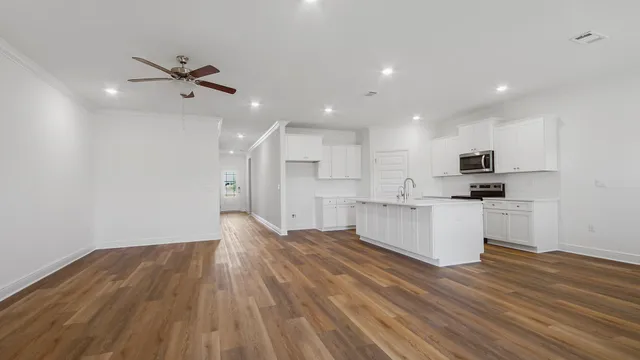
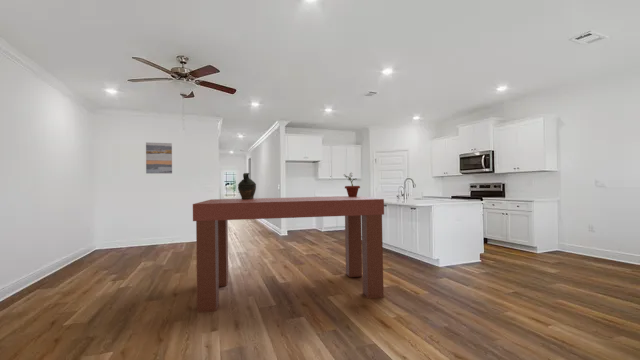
+ dining table [192,195,385,313]
+ wall art [145,141,173,174]
+ ceramic jug [237,172,257,199]
+ potted plant [343,172,361,197]
